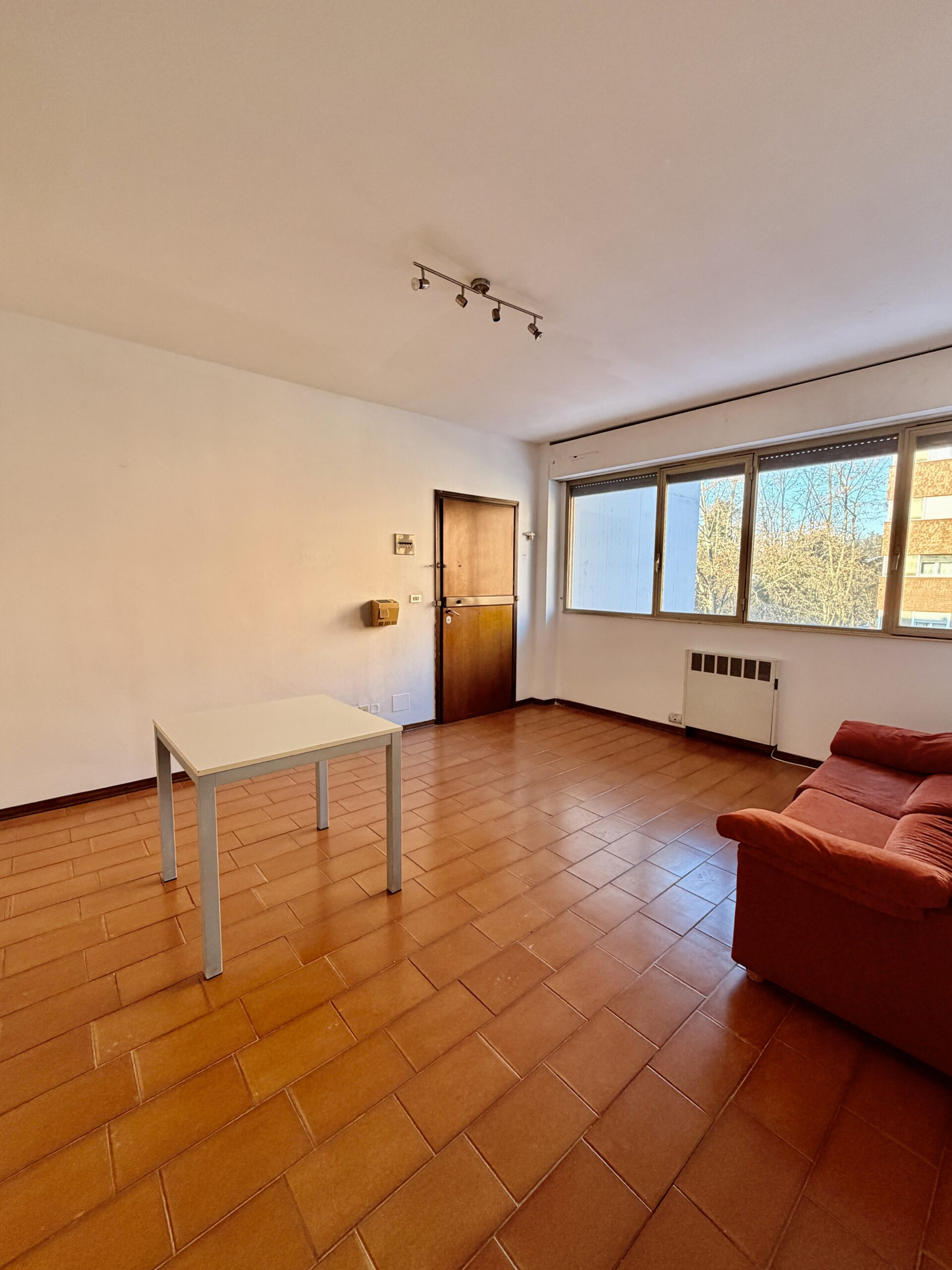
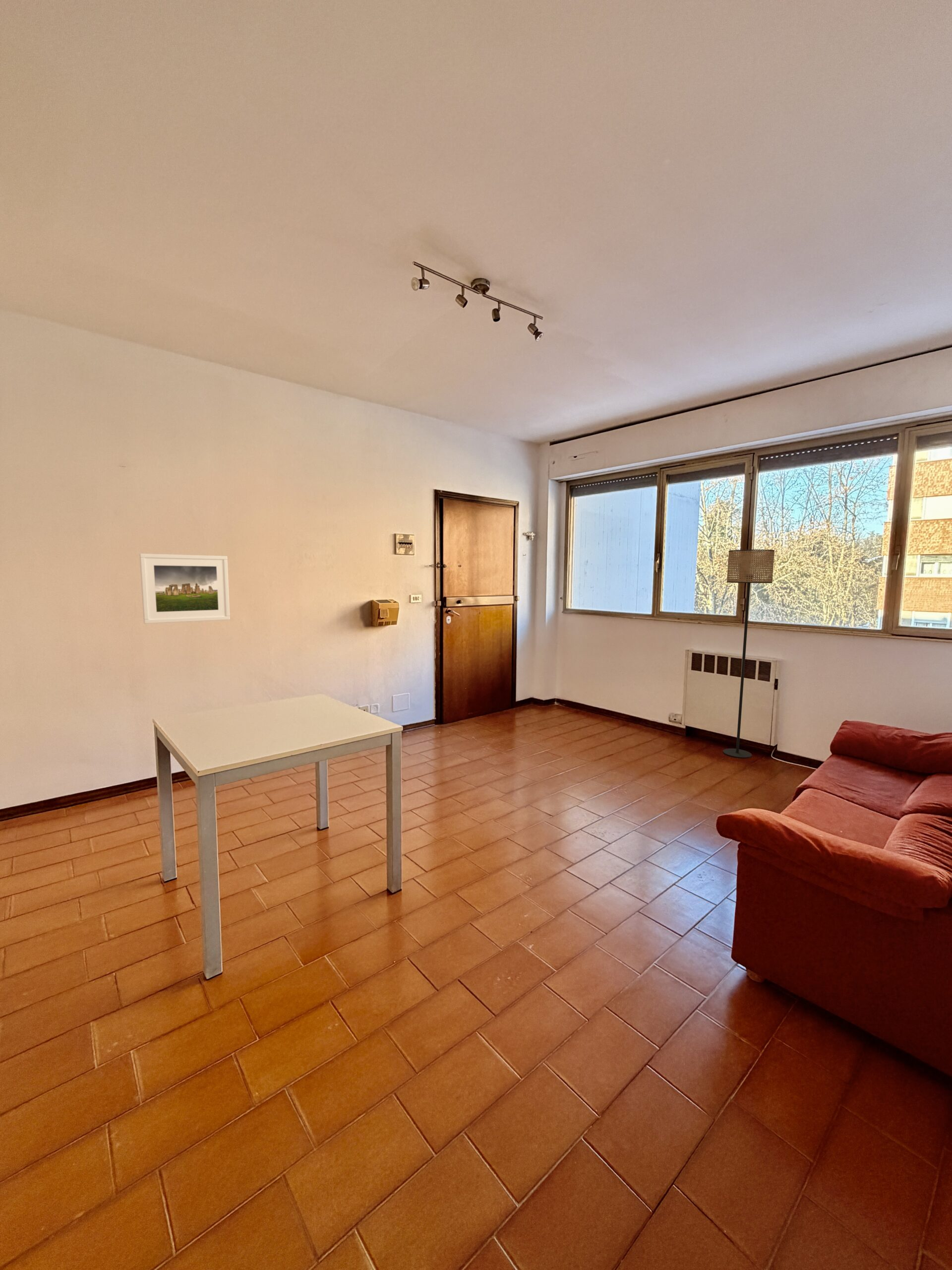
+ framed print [139,553,231,624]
+ floor lamp [722,549,775,759]
